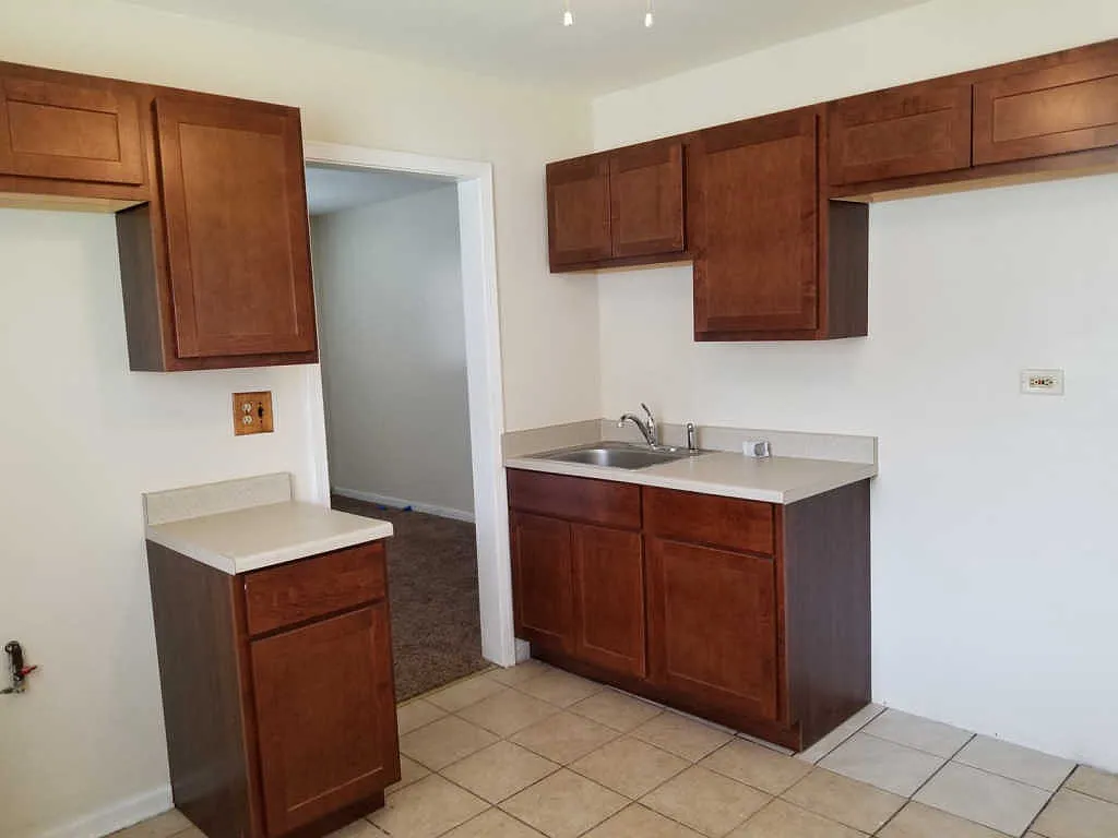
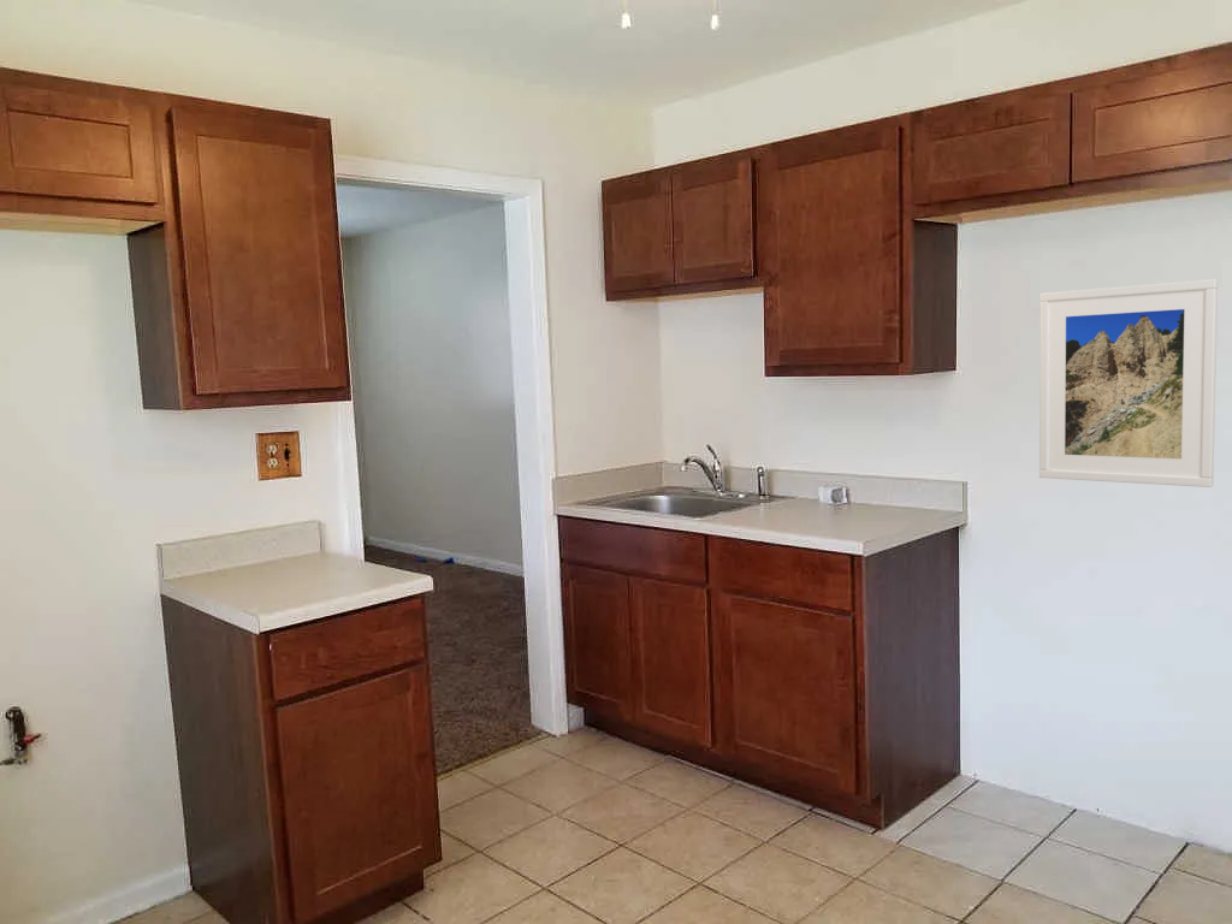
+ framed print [1038,278,1219,488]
